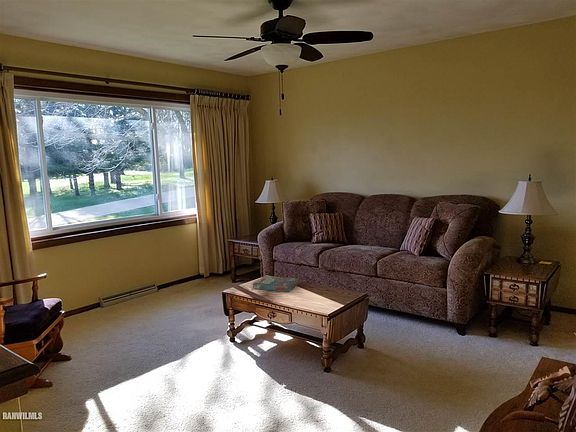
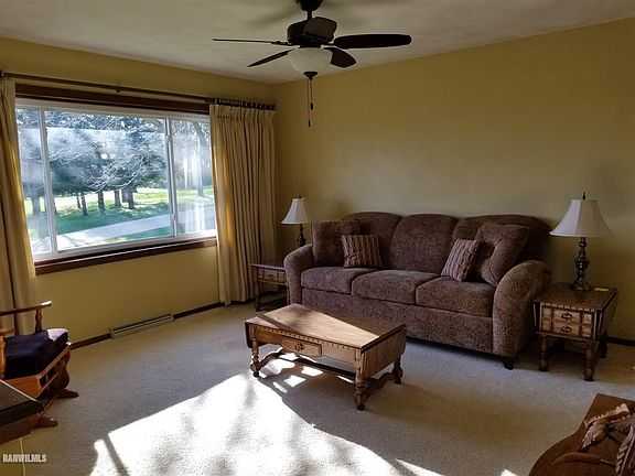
- board game [252,275,300,293]
